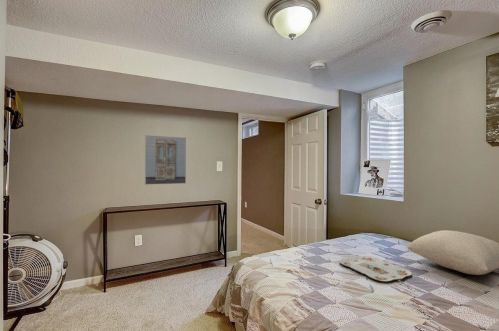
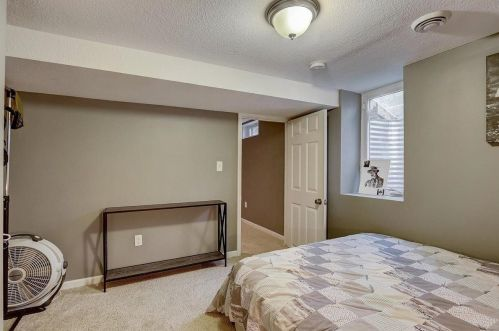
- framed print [144,134,187,186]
- serving tray [339,255,413,282]
- pillow [406,229,499,276]
